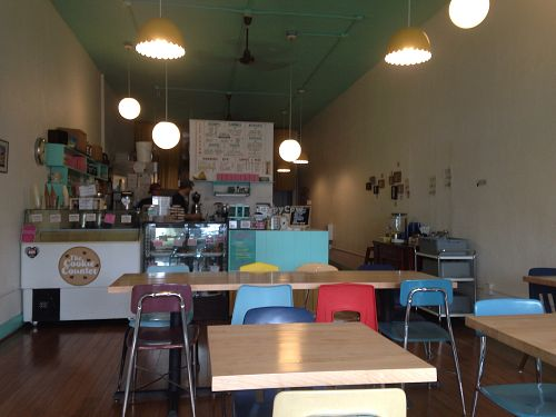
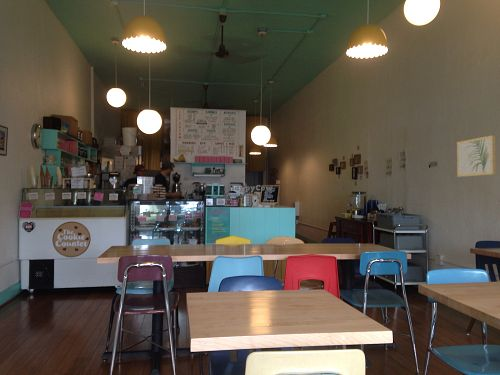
+ wall art [456,134,497,178]
